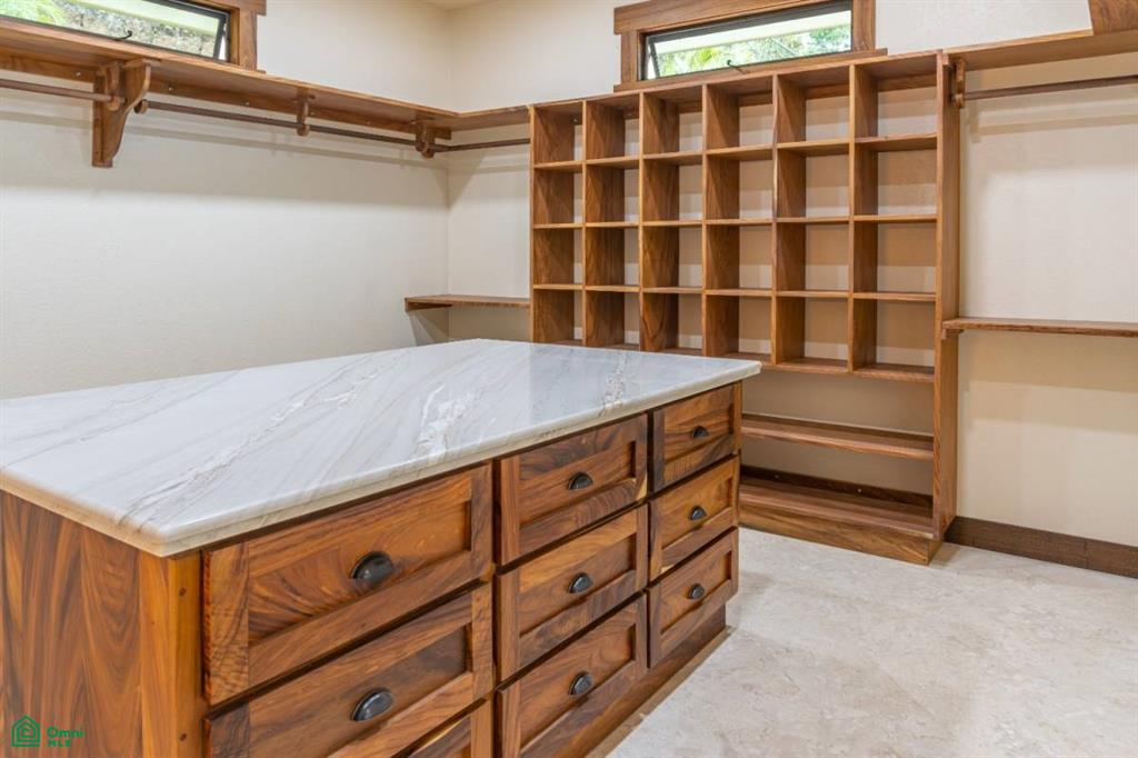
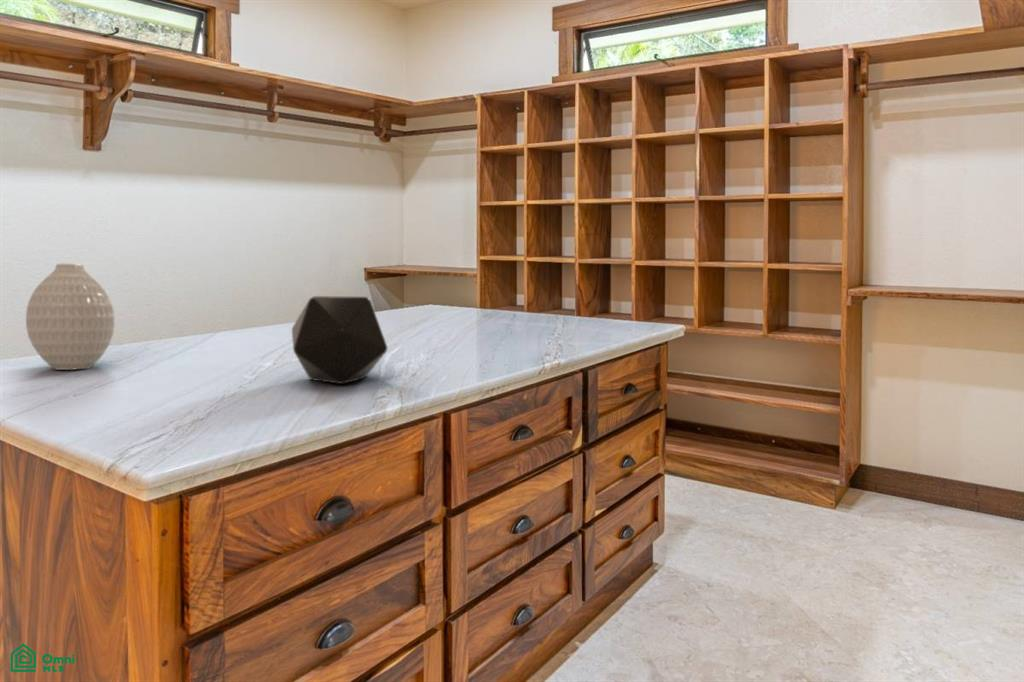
+ vase [25,263,115,371]
+ decorative tray [291,295,388,385]
